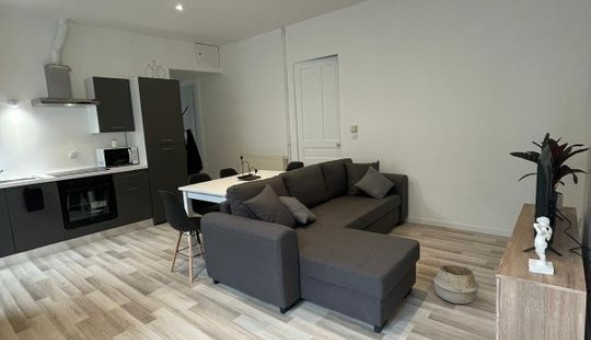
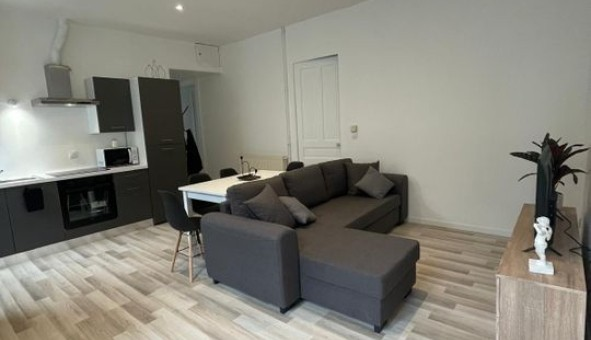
- woven basket [433,259,482,305]
